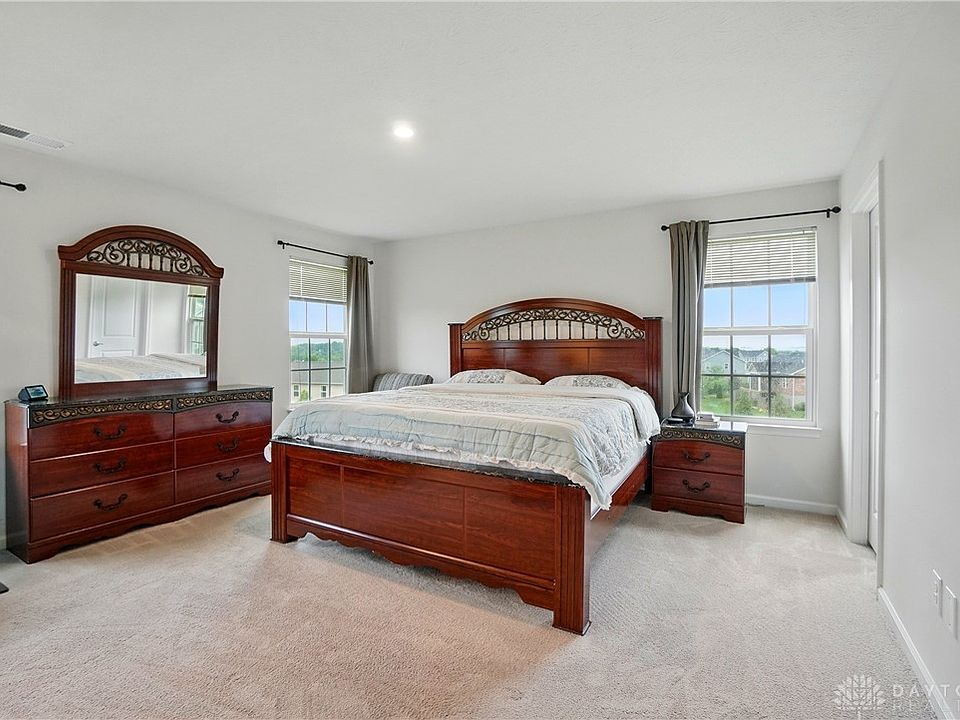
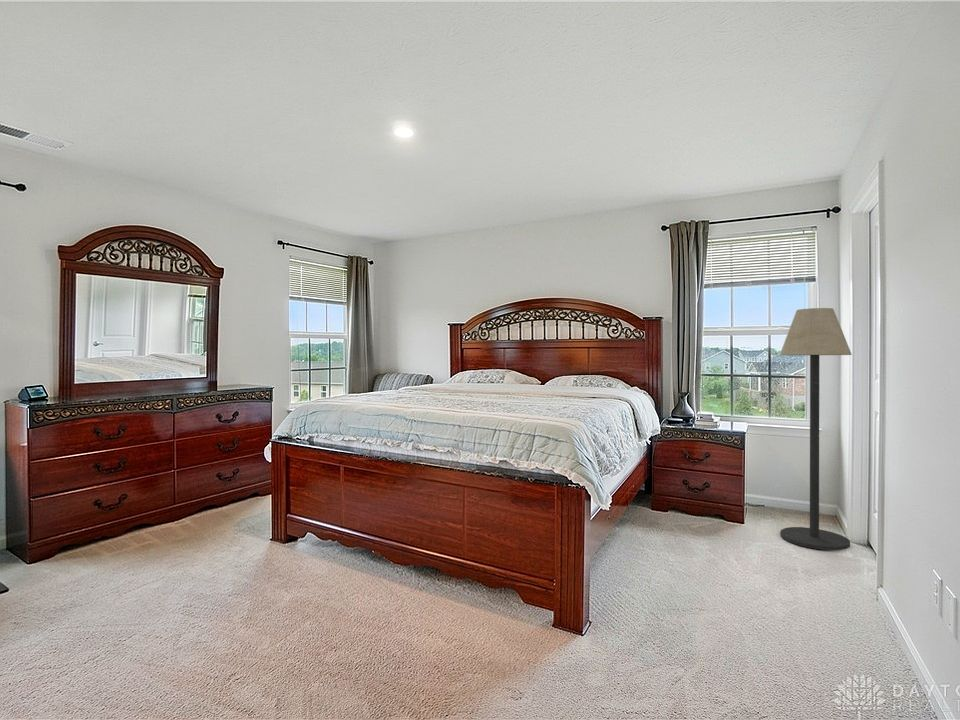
+ floor lamp [779,307,853,551]
